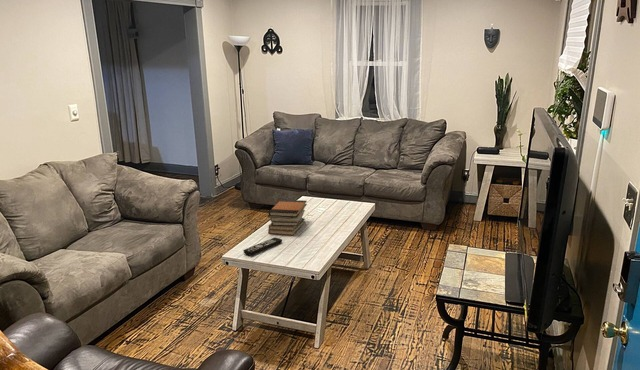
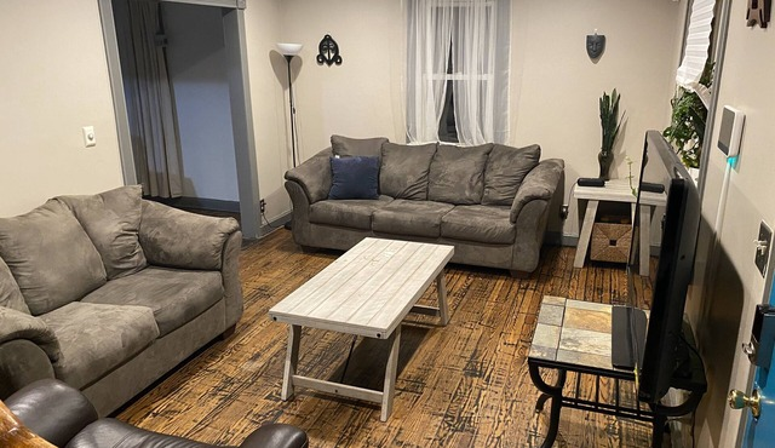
- book stack [266,199,308,236]
- remote control [242,237,283,256]
